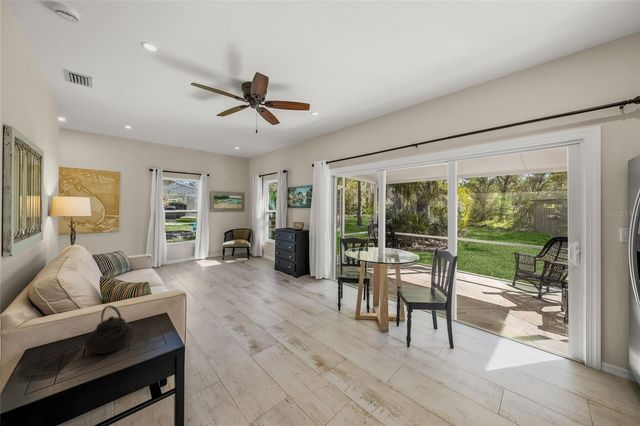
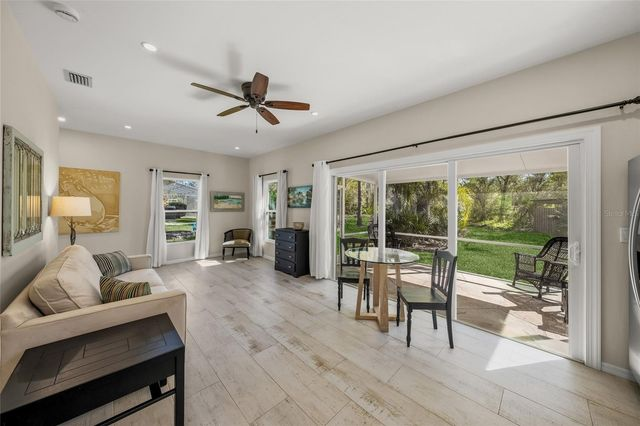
- teapot [83,305,136,355]
